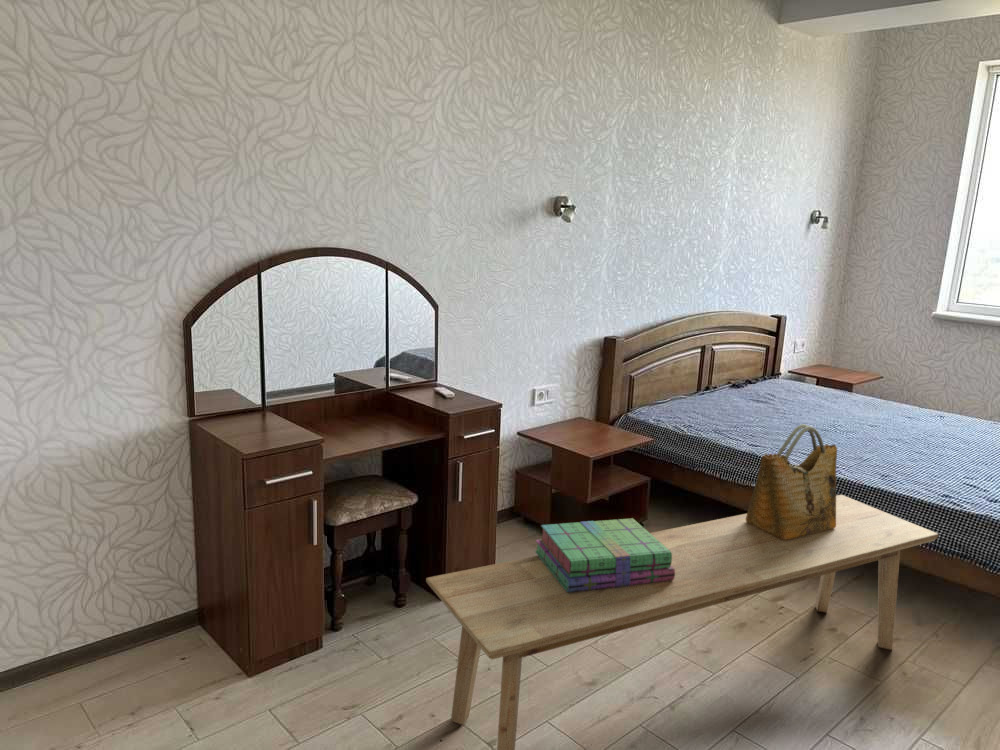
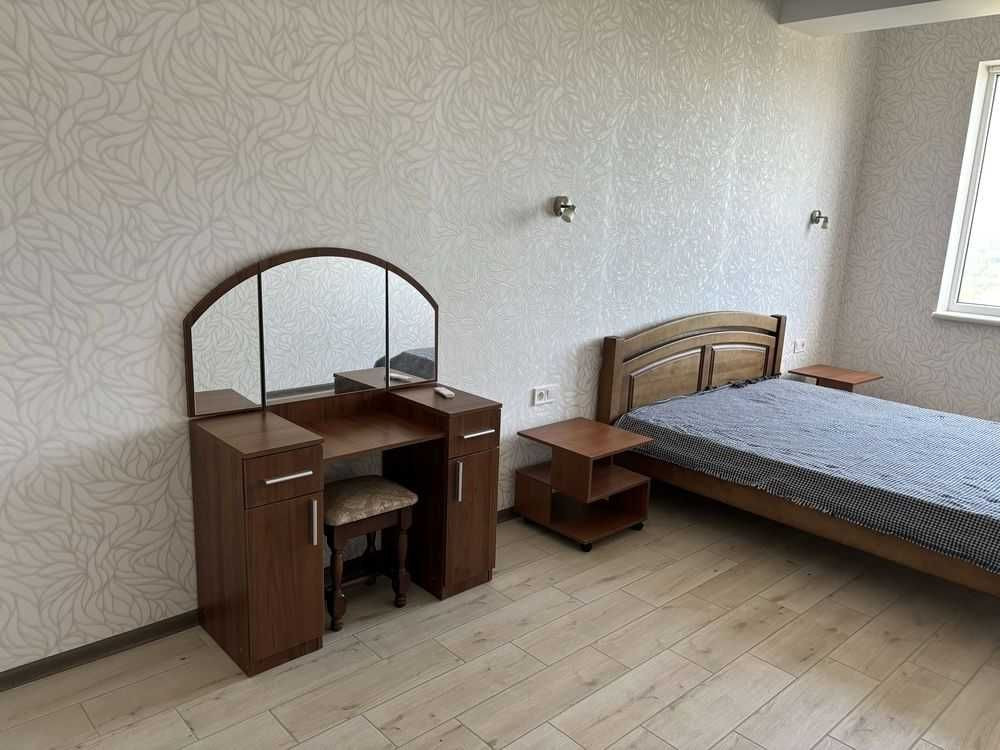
- stack of books [534,517,675,592]
- bench [425,494,940,750]
- grocery bag [746,423,838,540]
